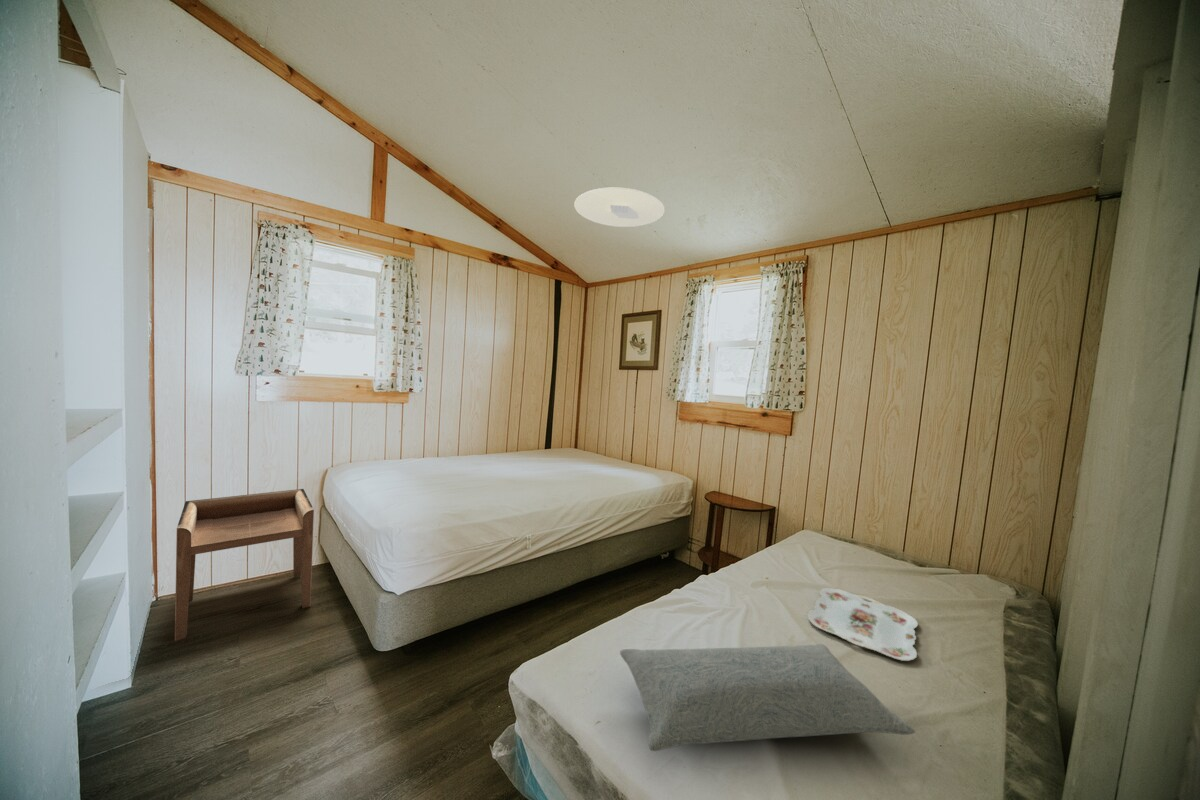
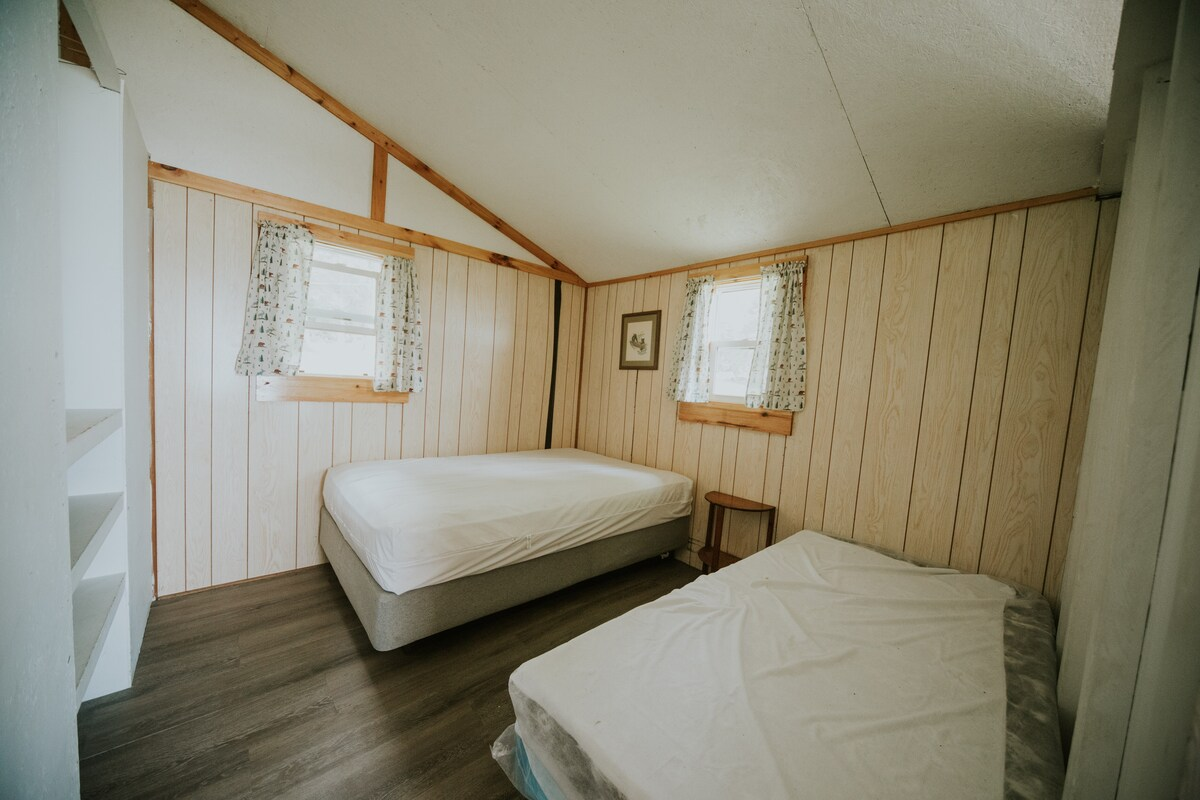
- ceiling light [573,187,666,228]
- side table [174,488,315,642]
- pillow [619,643,916,752]
- serving tray [807,587,919,662]
